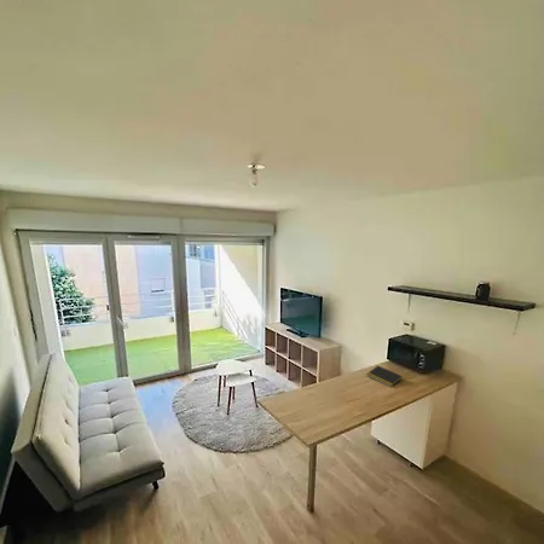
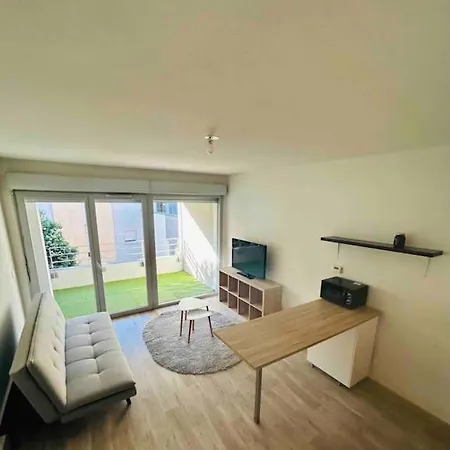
- notepad [365,364,404,388]
